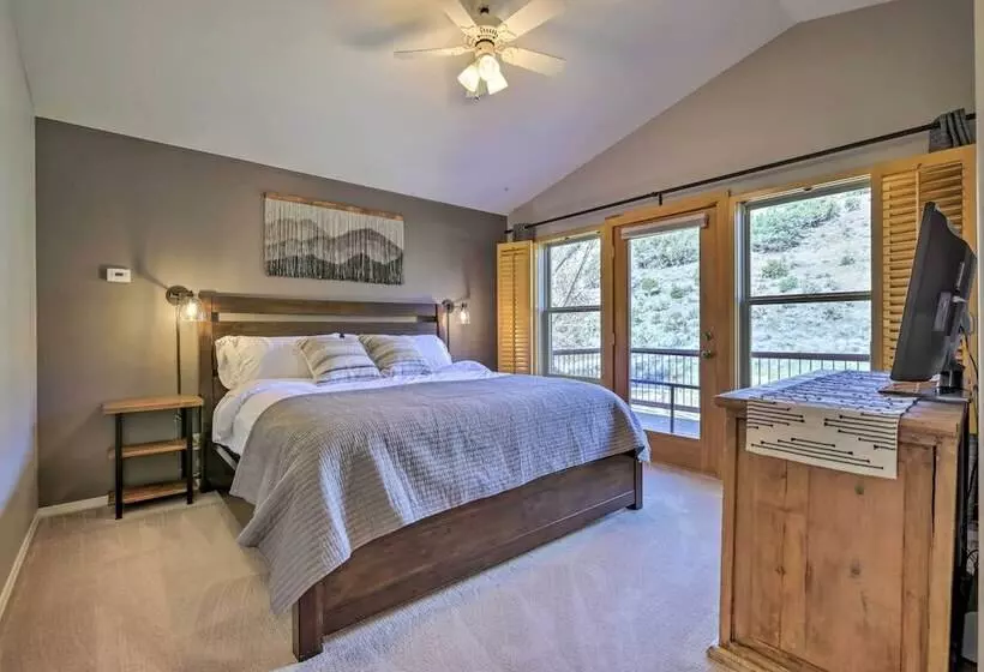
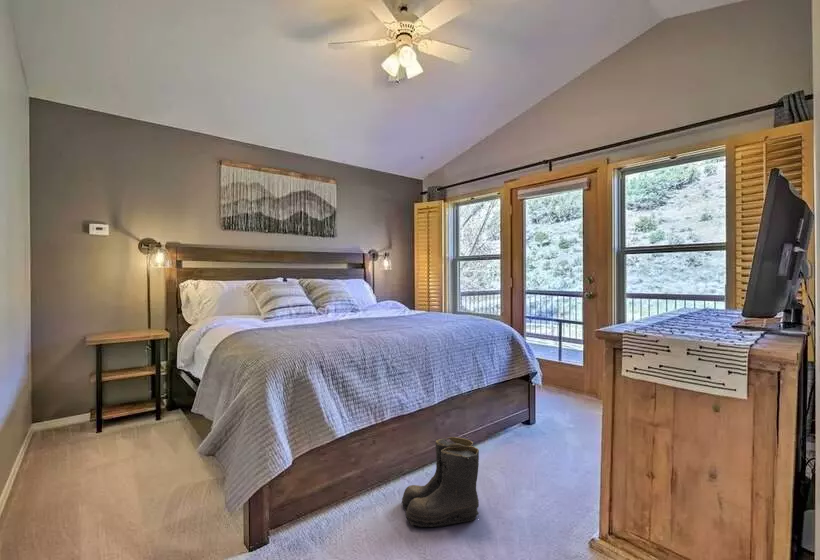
+ boots [400,436,480,528]
